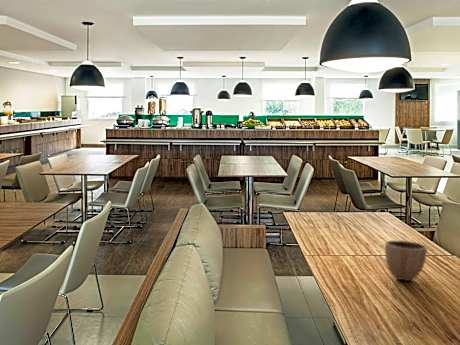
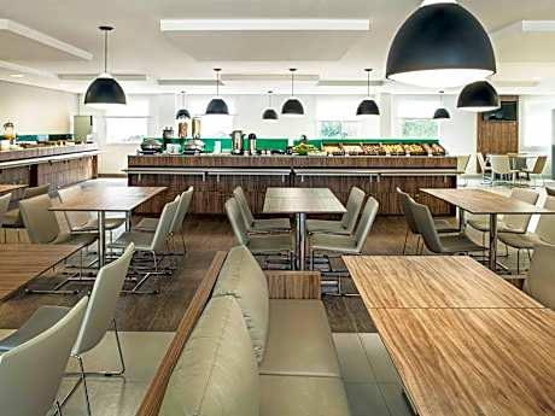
- decorative bowl [384,239,428,282]
